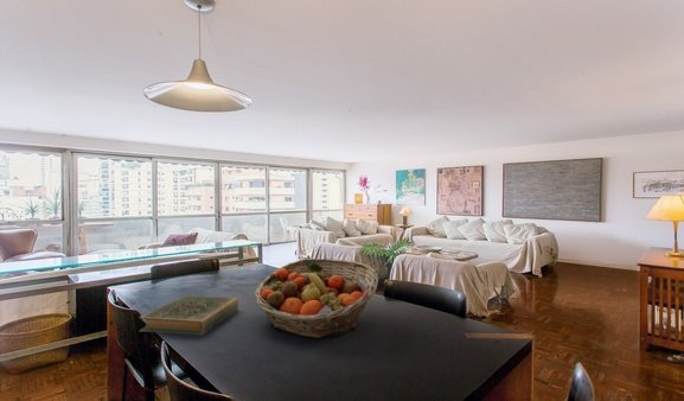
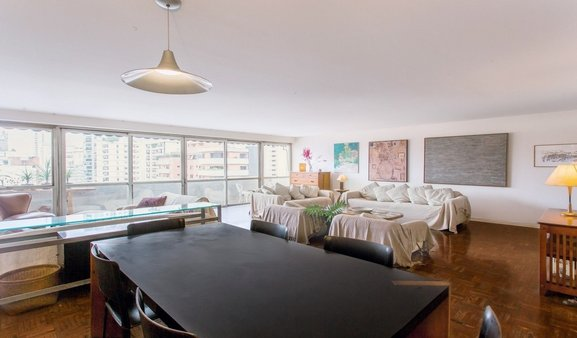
- hardback book [138,294,239,337]
- fruit basket [254,257,379,339]
